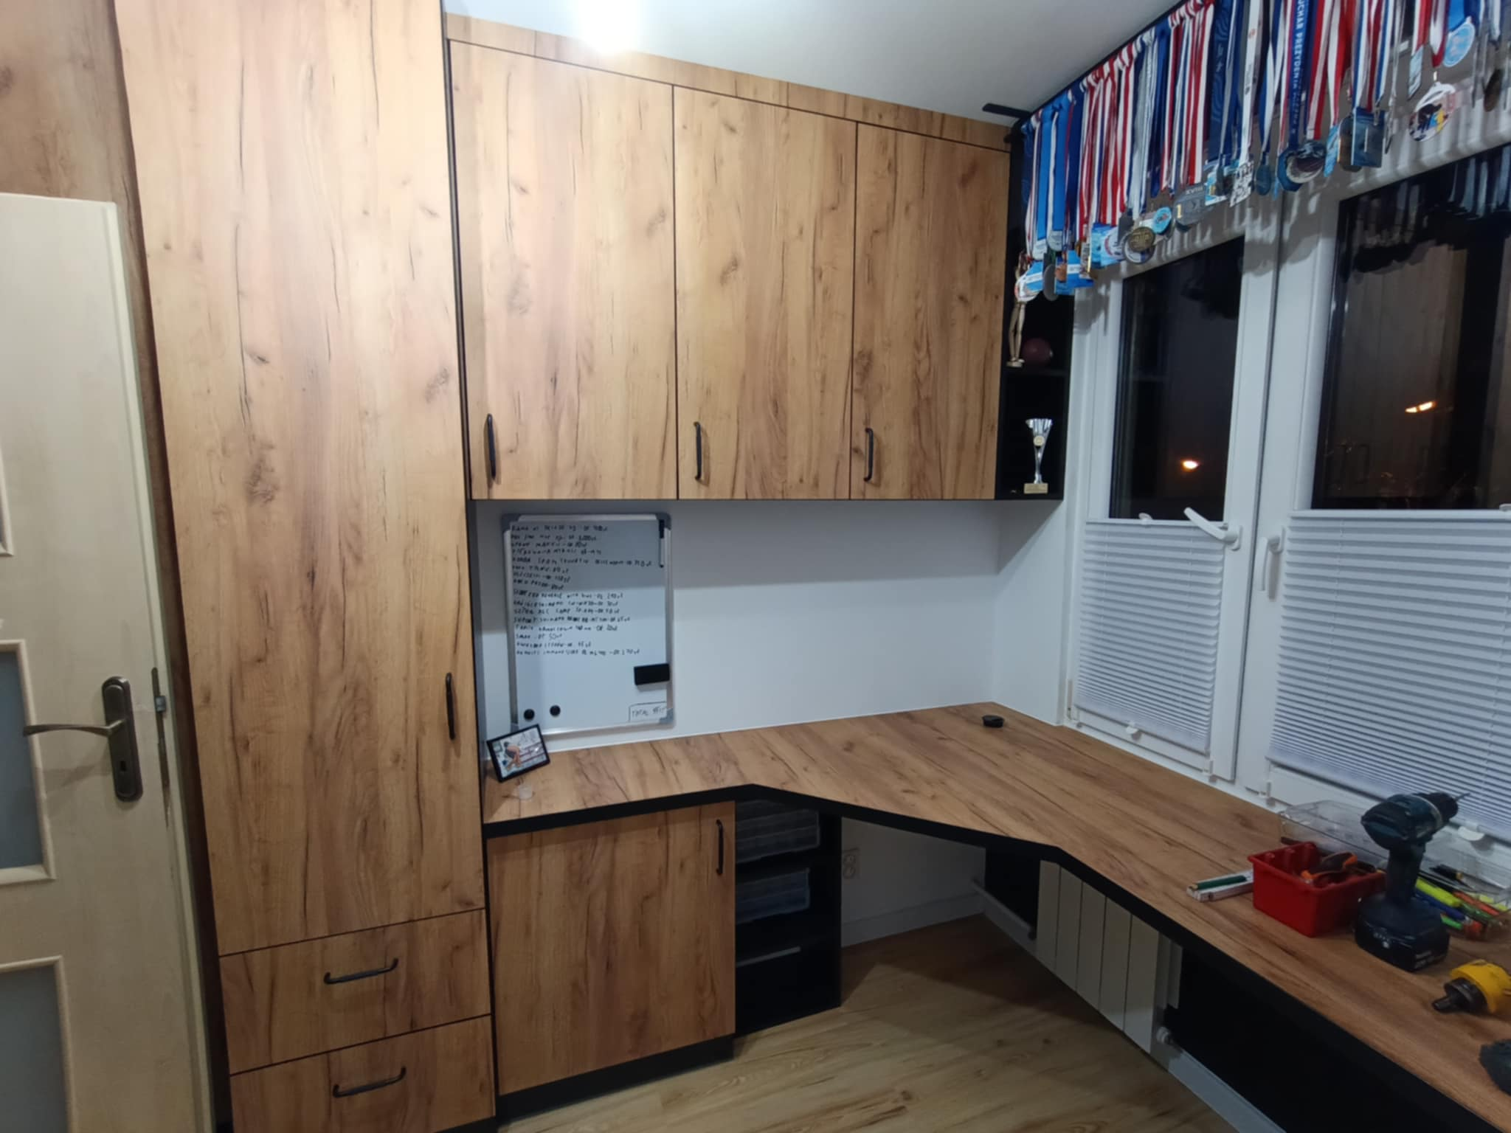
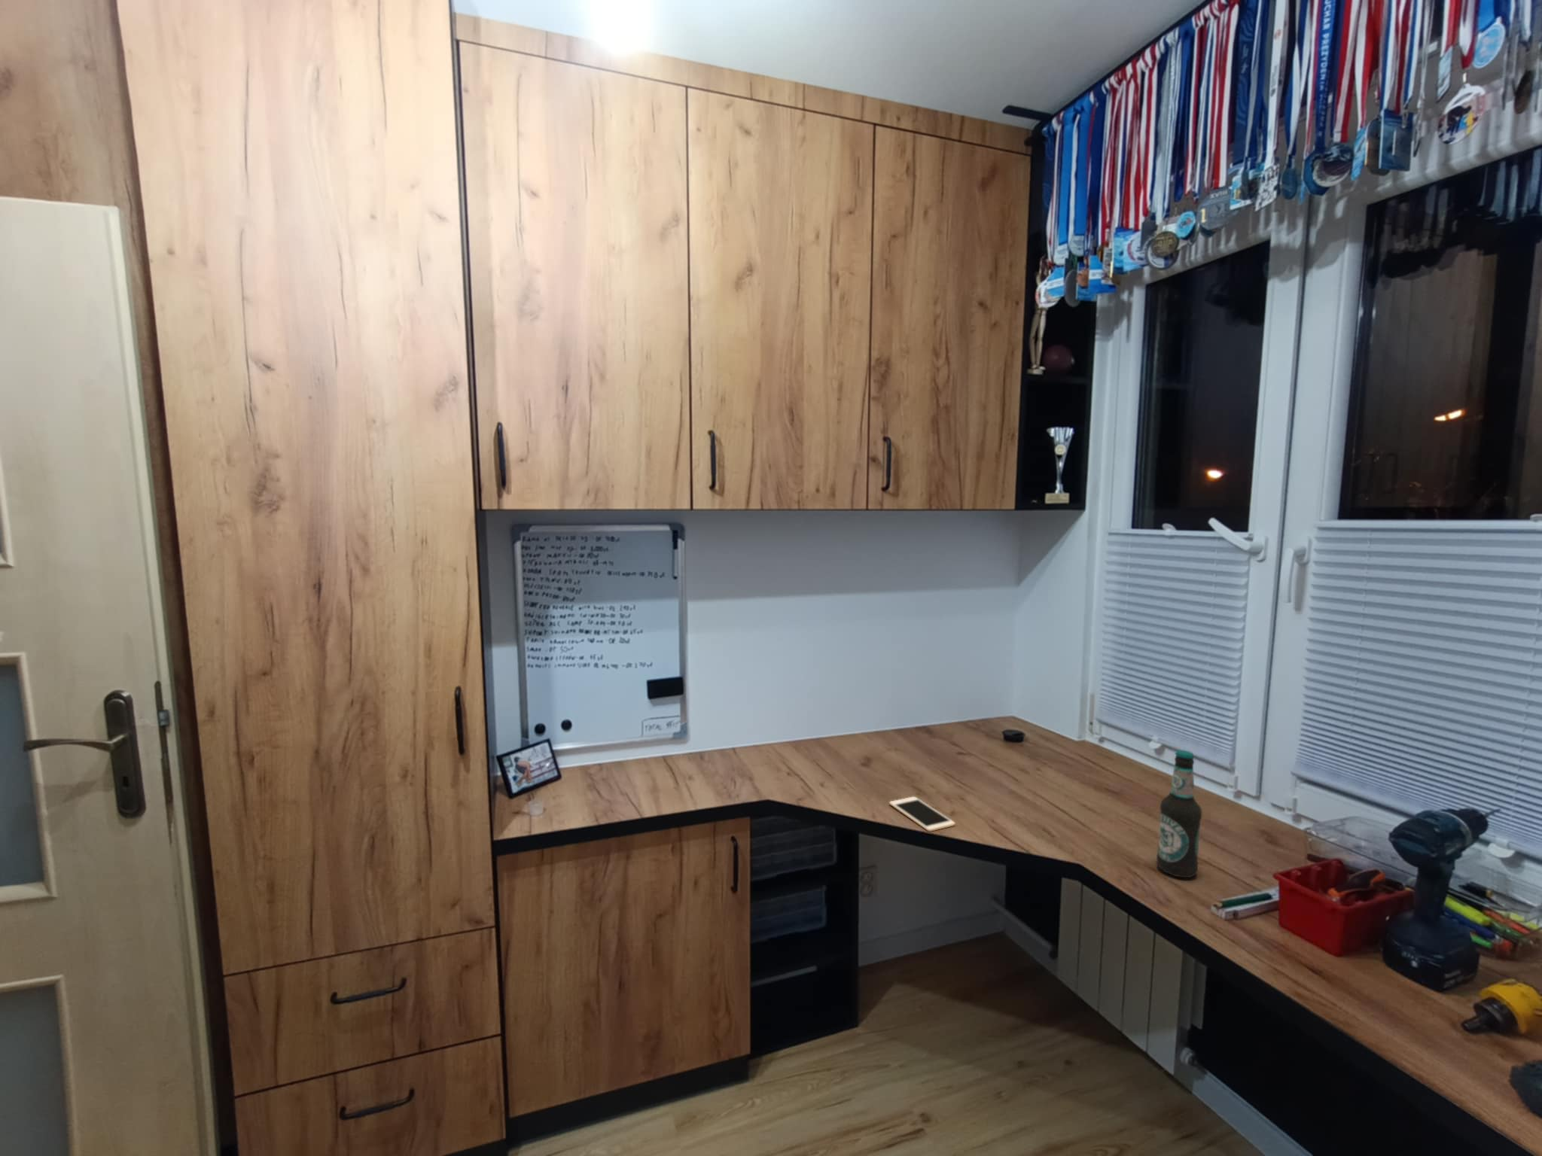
+ bottle [1156,749,1202,878]
+ cell phone [889,795,956,832]
